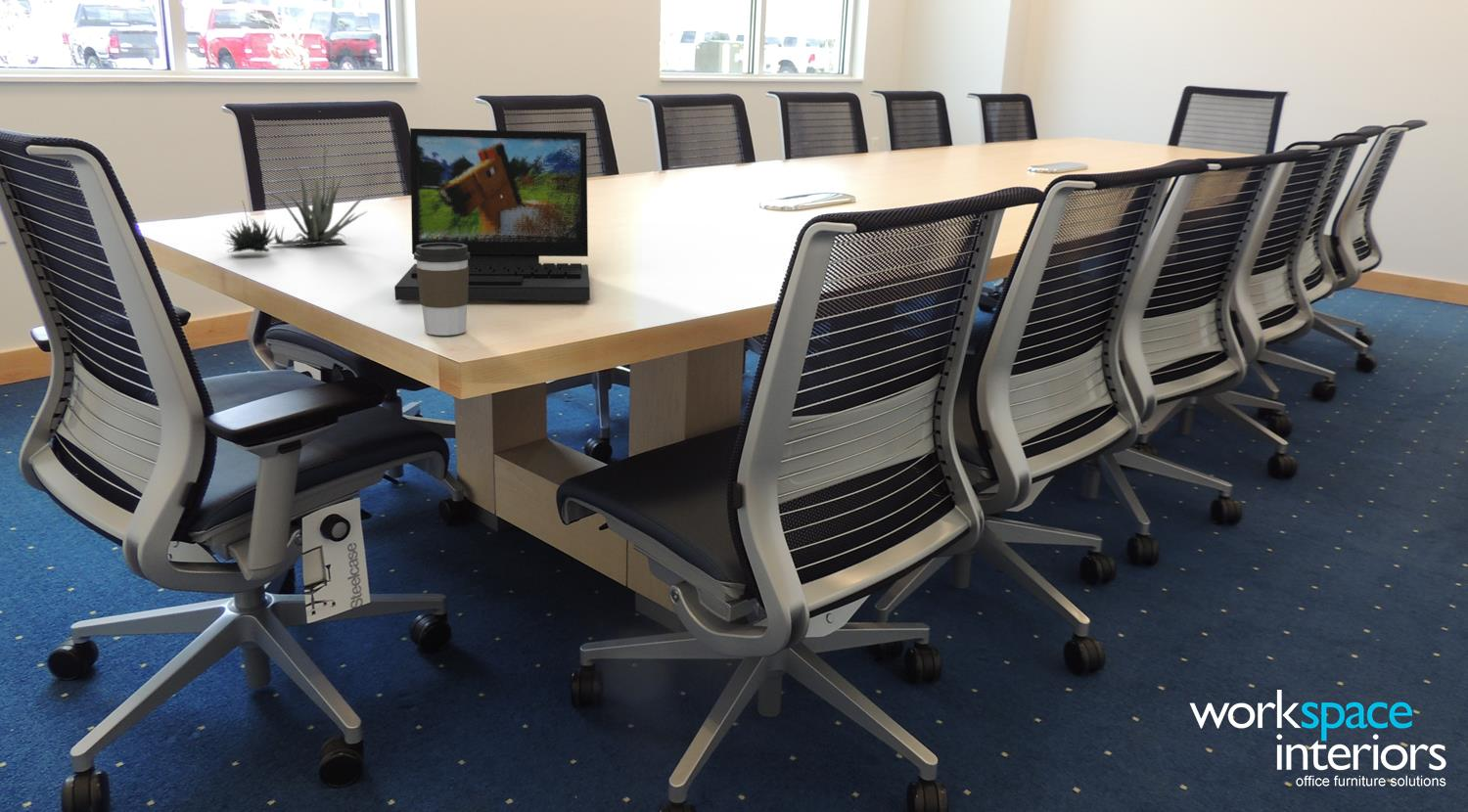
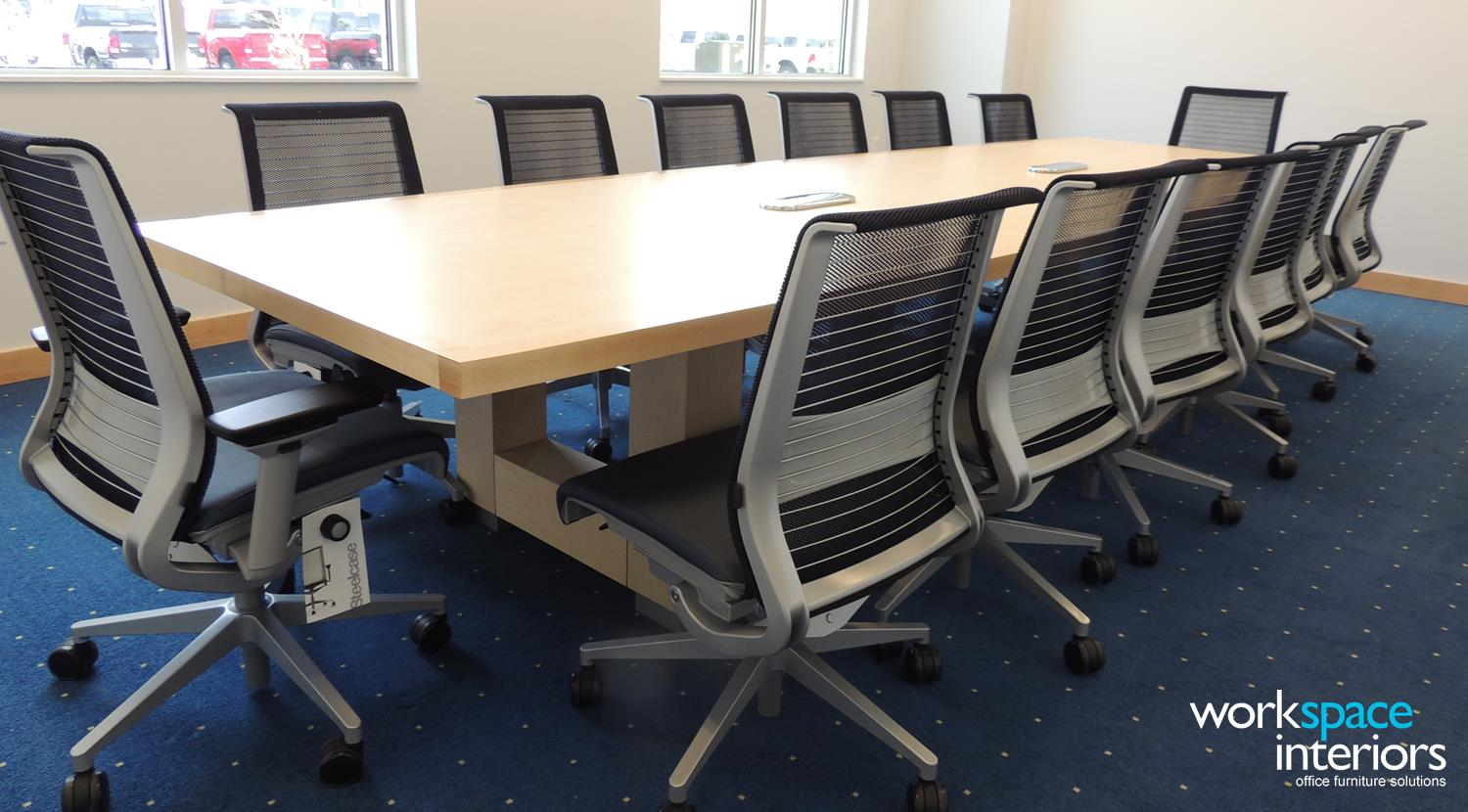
- laptop [393,127,591,301]
- succulent plant [222,140,371,253]
- coffee cup [413,243,470,337]
